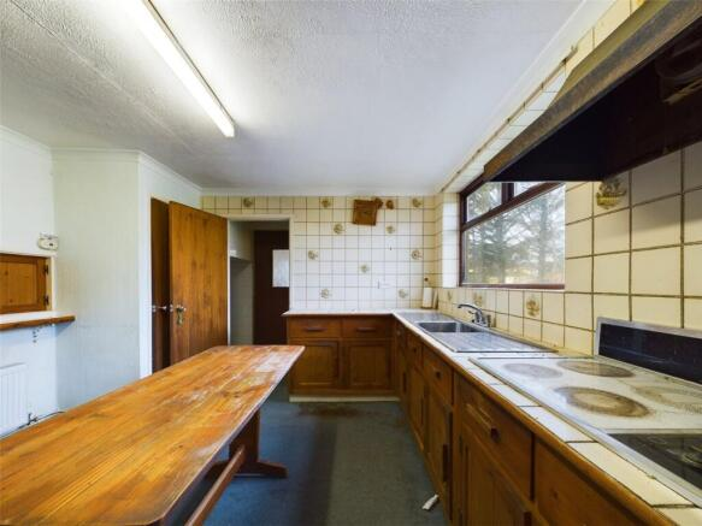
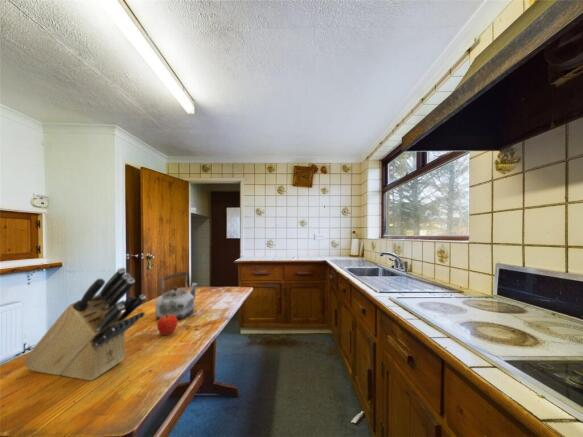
+ knife block [22,266,147,382]
+ kettle [154,270,198,320]
+ fruit [156,314,178,336]
